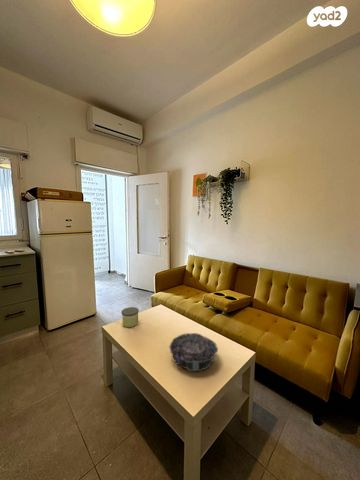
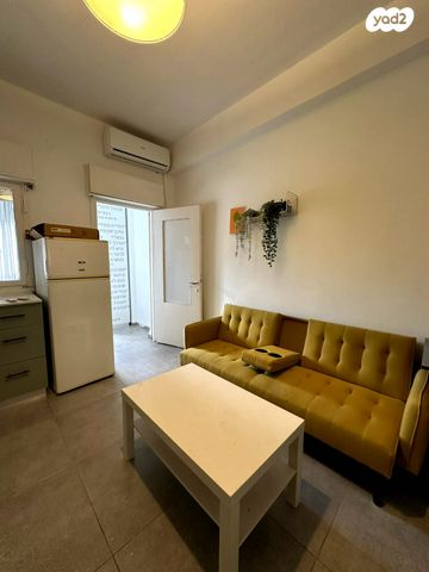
- candle [120,306,140,328]
- decorative bowl [168,332,219,372]
